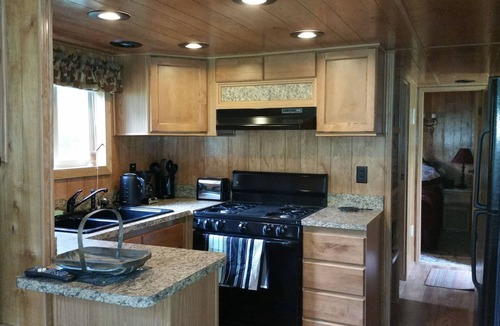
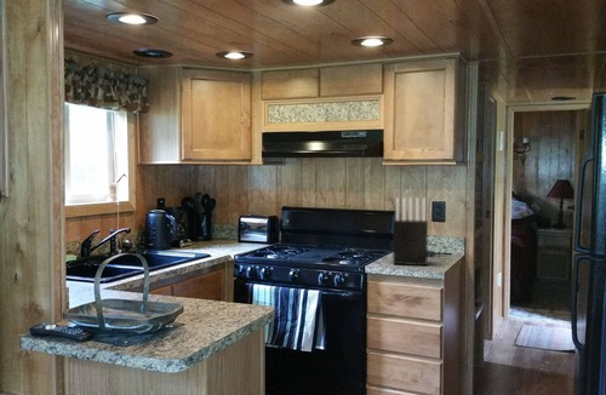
+ knife block [391,196,429,267]
